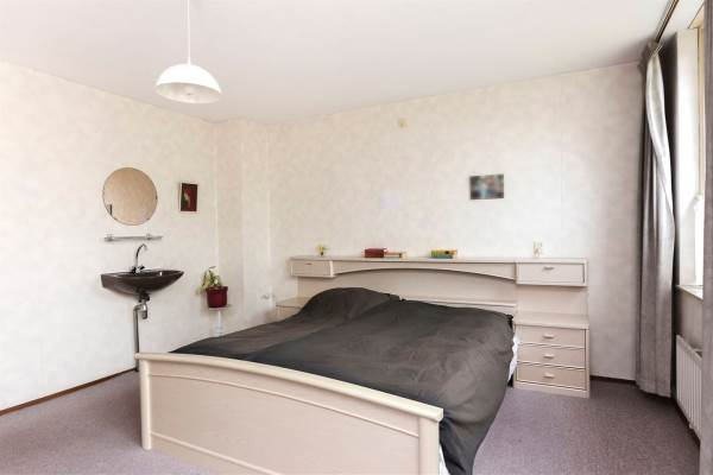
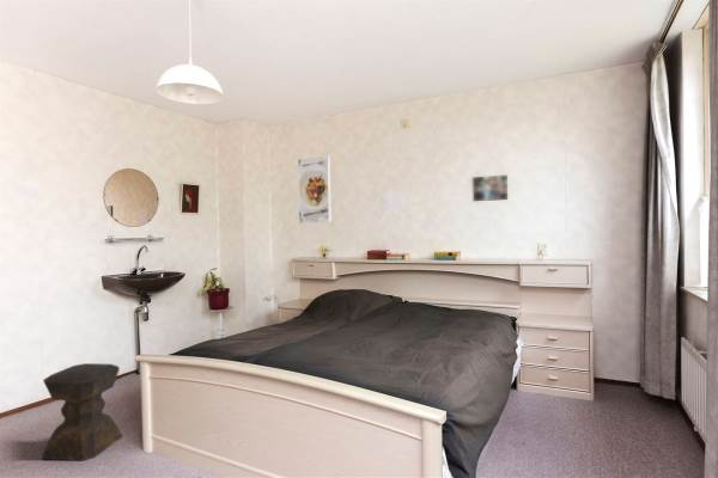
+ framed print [297,155,331,223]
+ stool [41,362,123,462]
